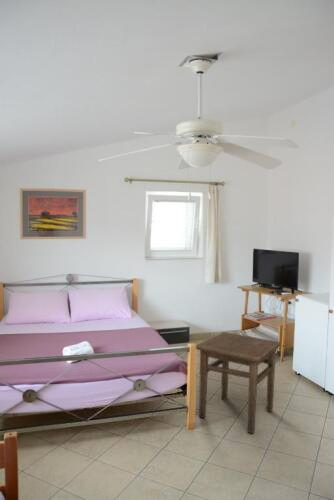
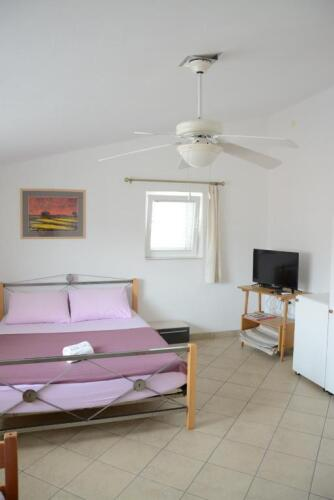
- side table [195,331,281,435]
